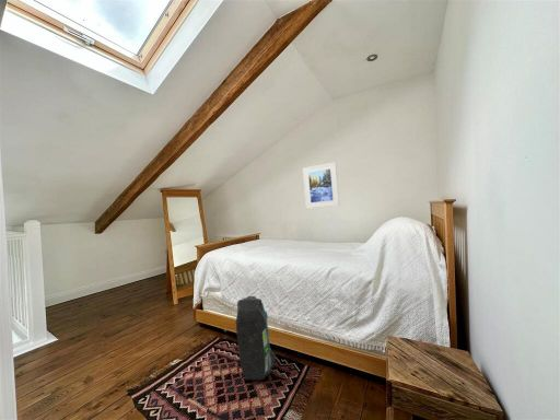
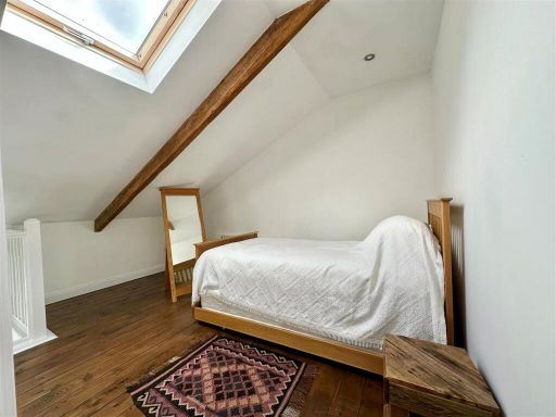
- backpack [234,295,277,381]
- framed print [302,161,340,210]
